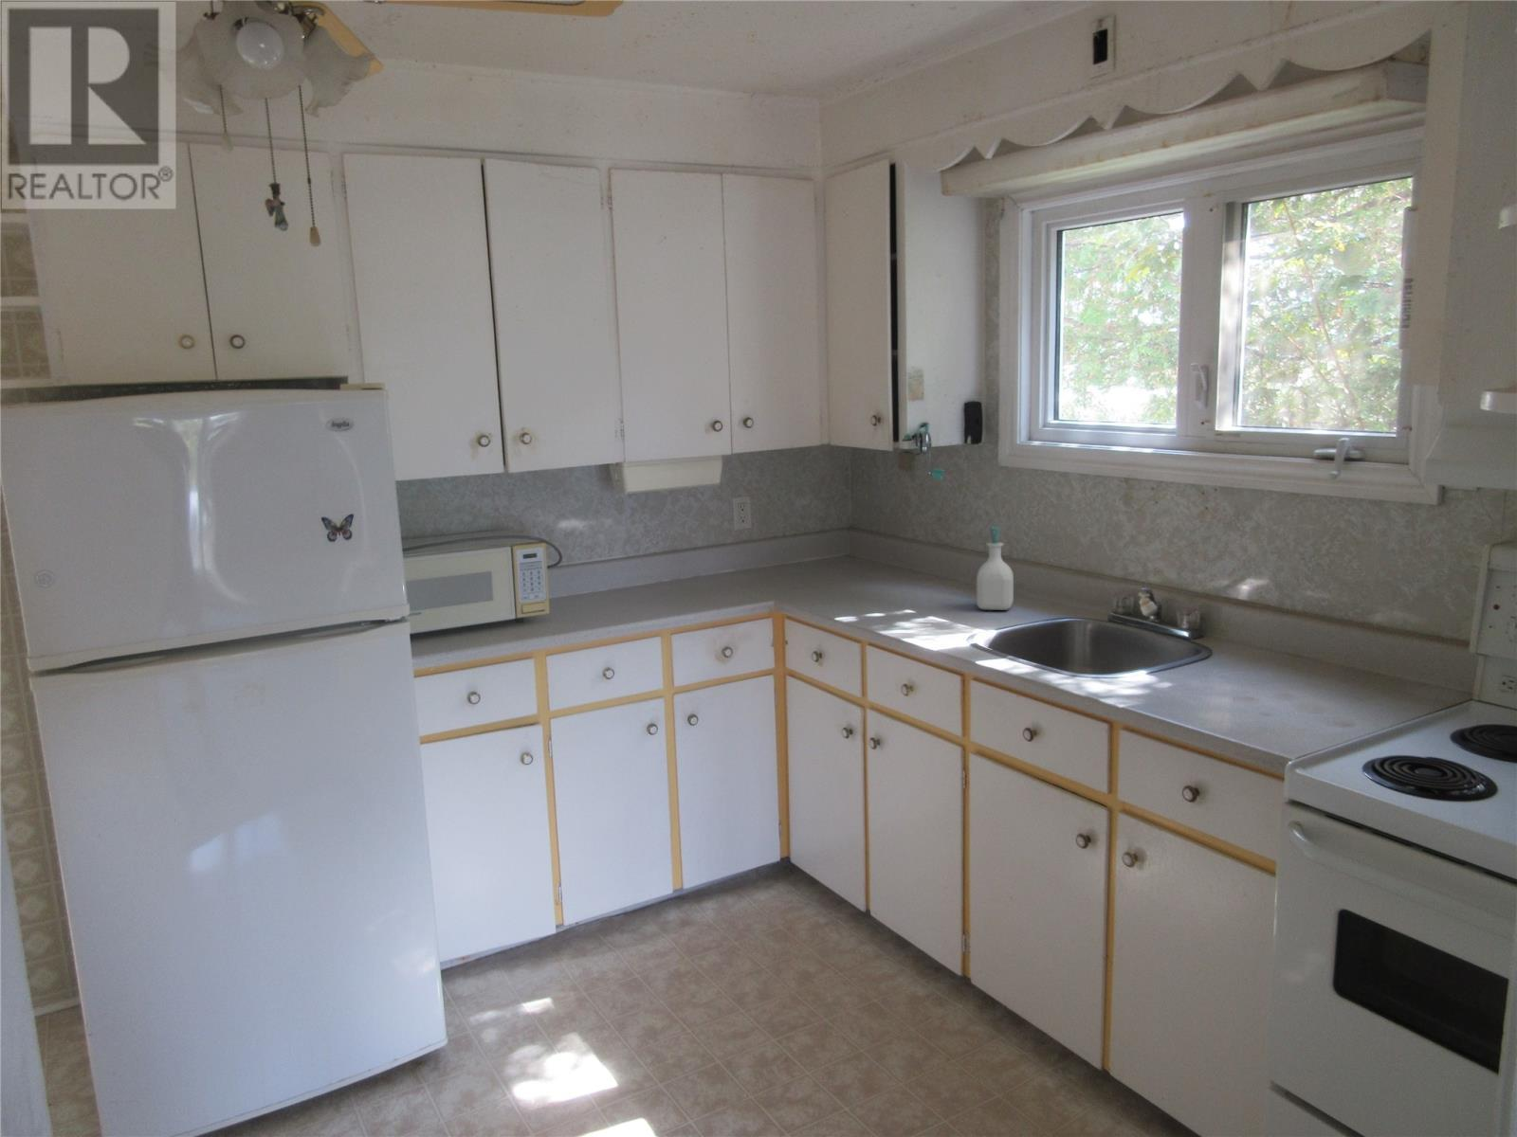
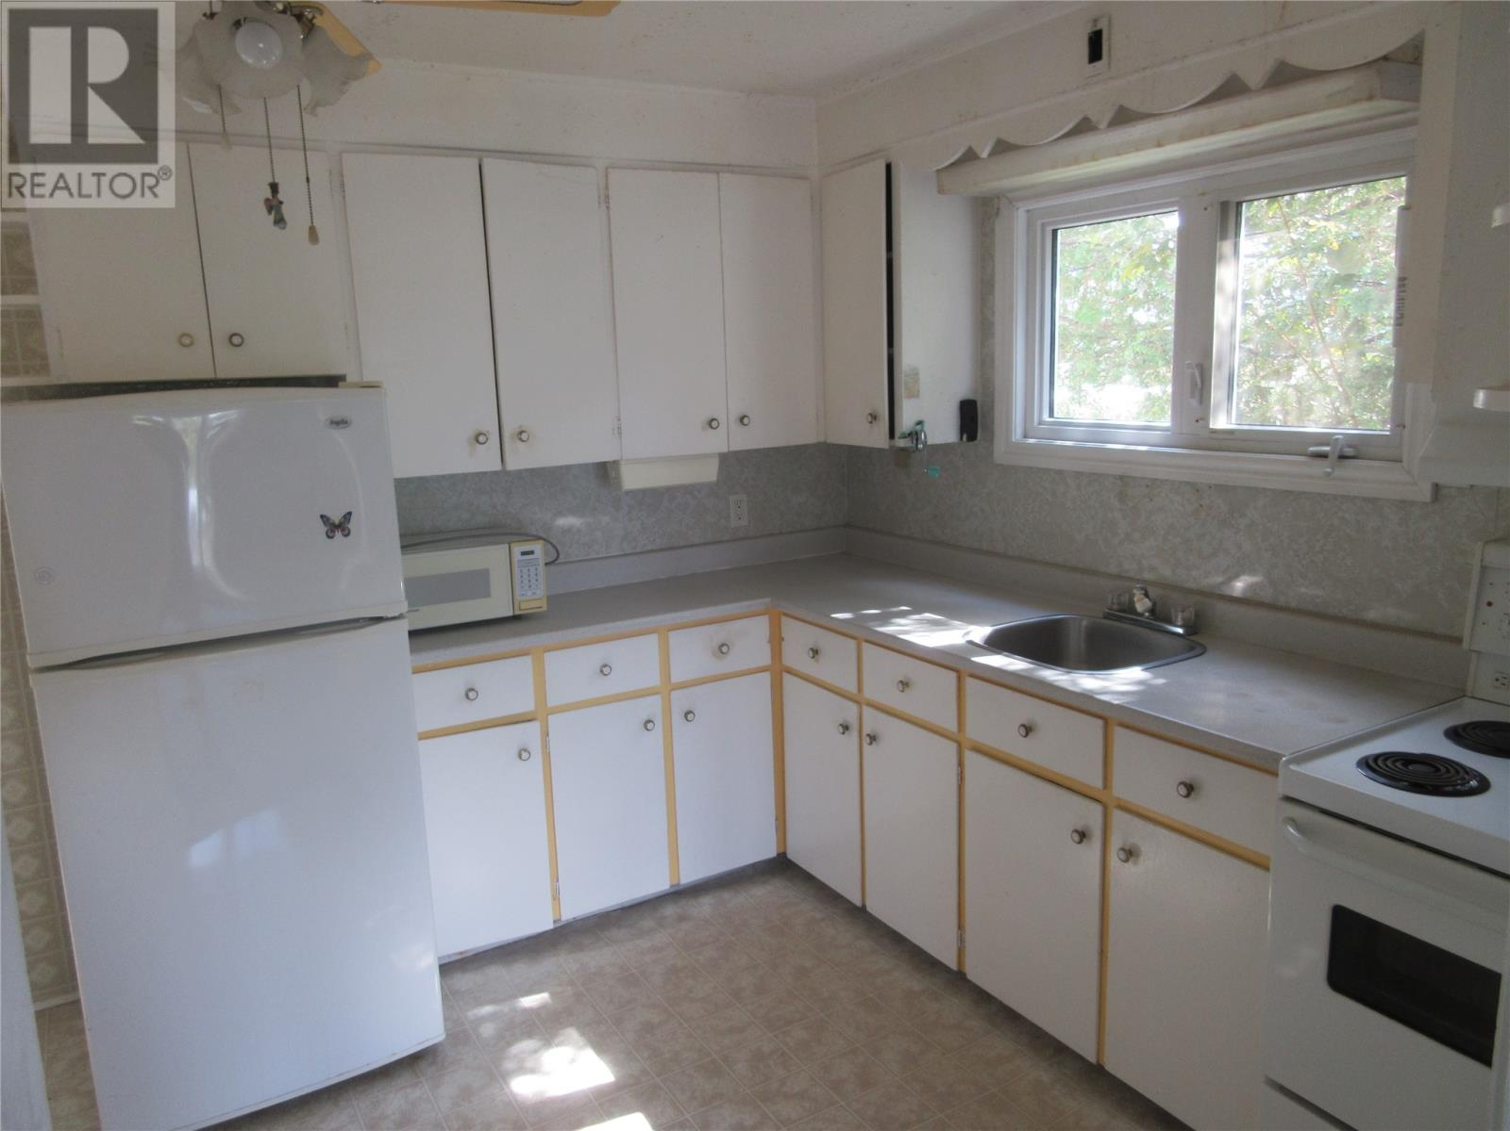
- soap bottle [976,526,1014,611]
